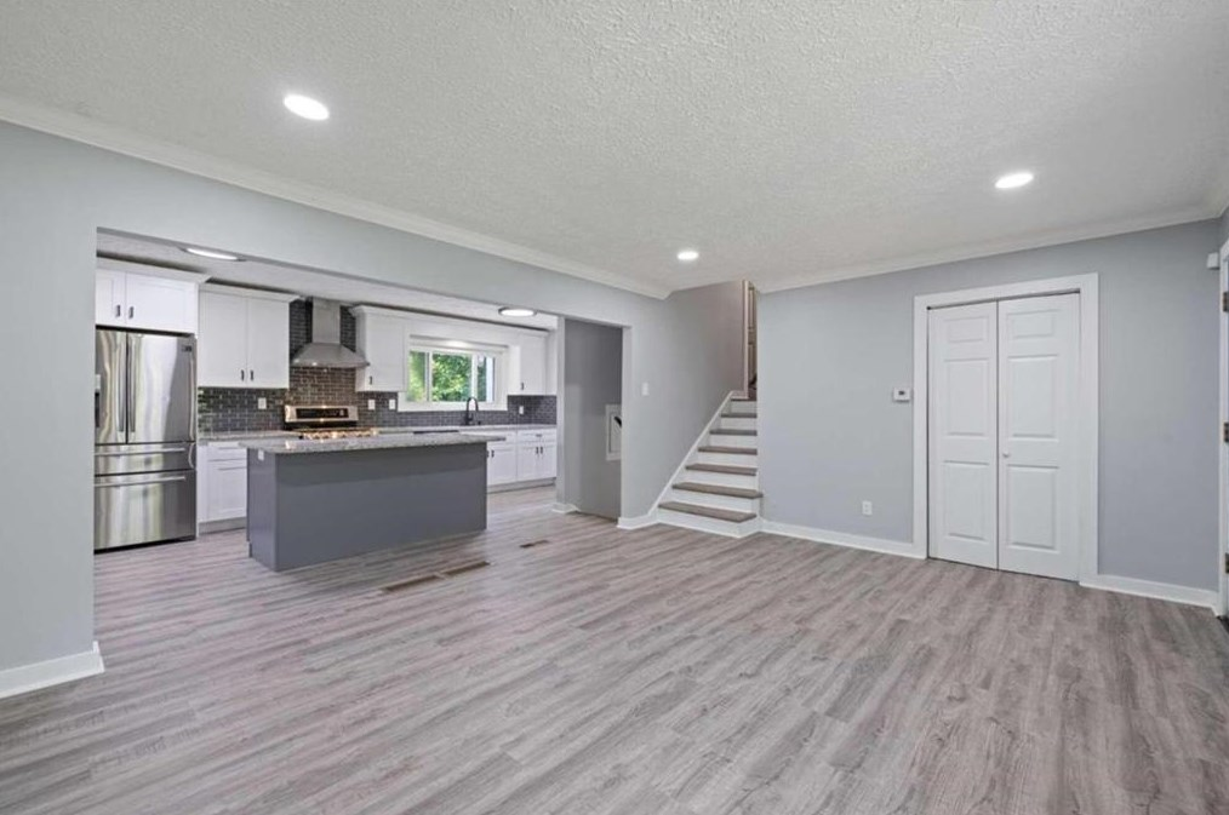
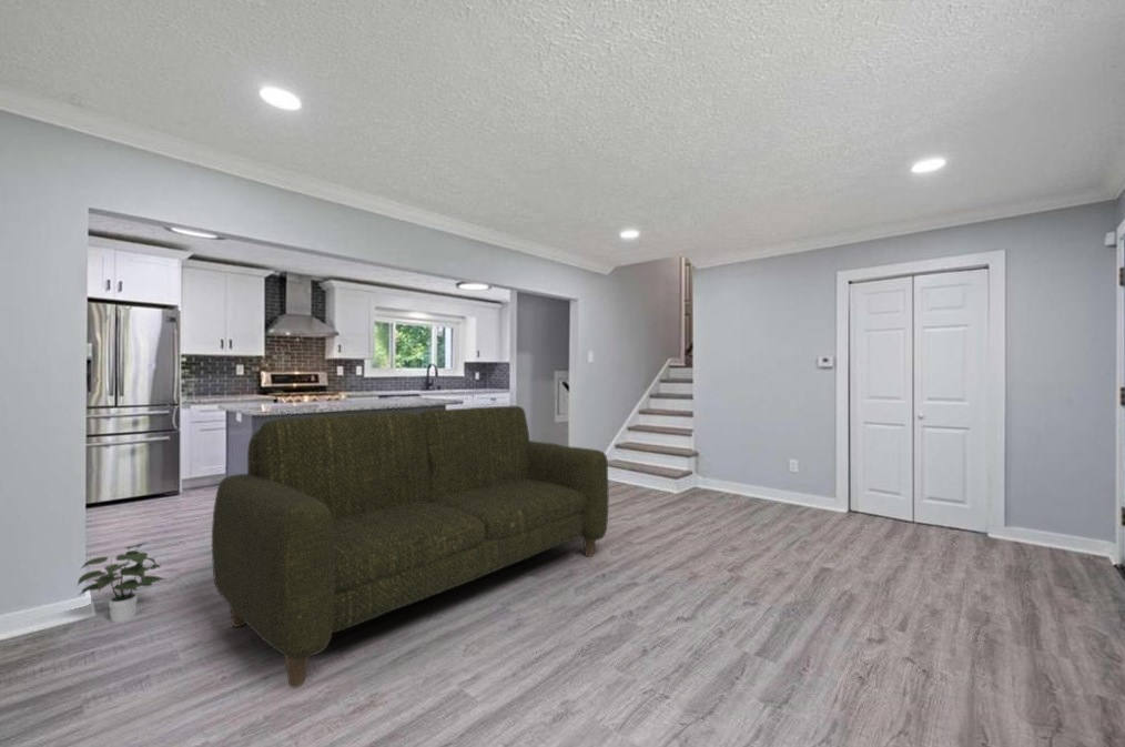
+ sofa [211,405,610,688]
+ potted plant [75,542,169,623]
